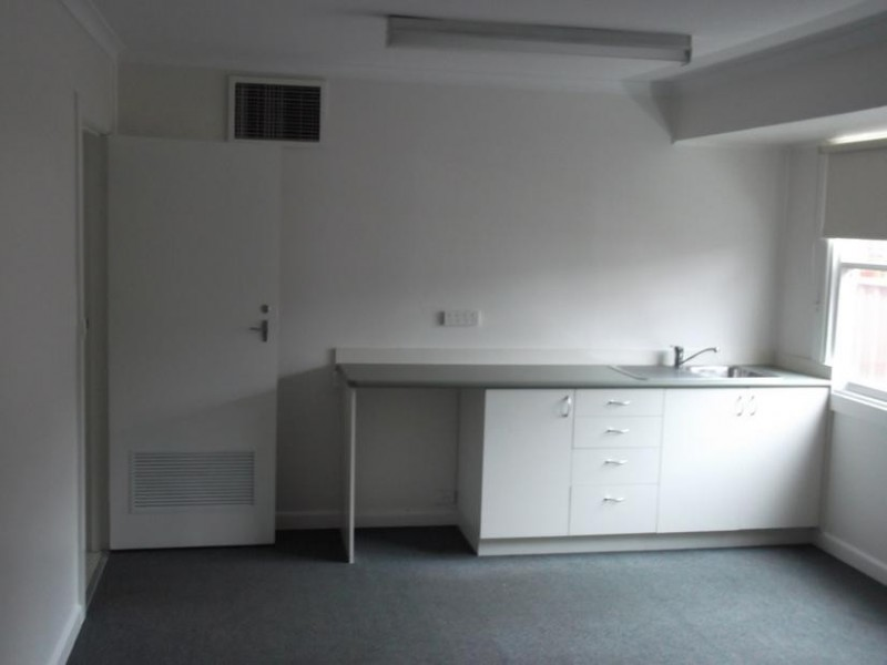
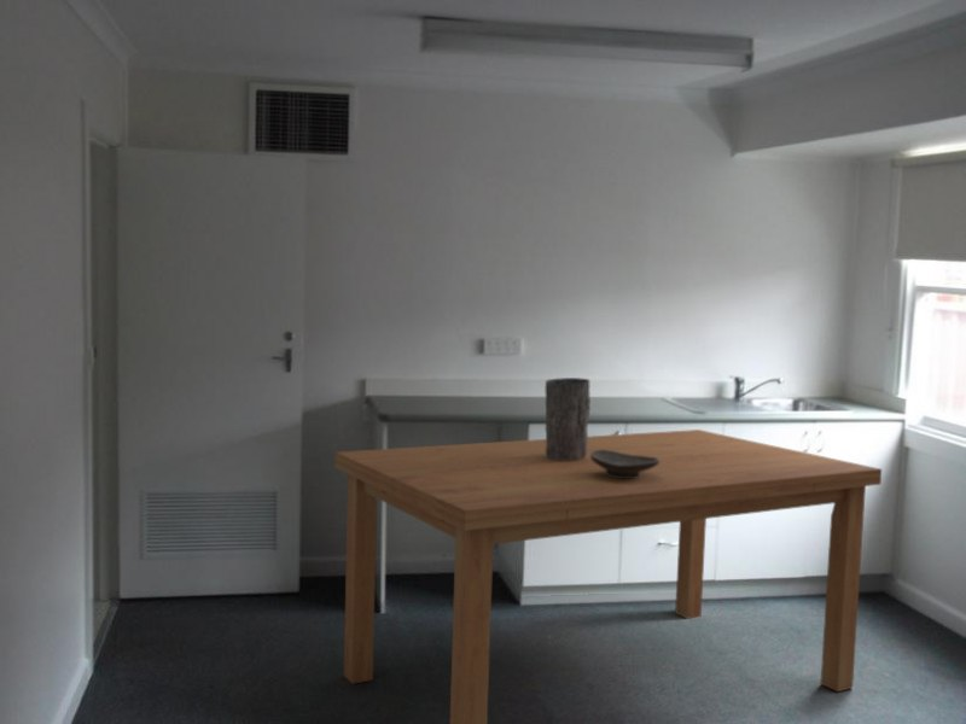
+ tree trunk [545,376,592,461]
+ dining table [333,428,883,724]
+ decorative bowl [590,450,659,478]
